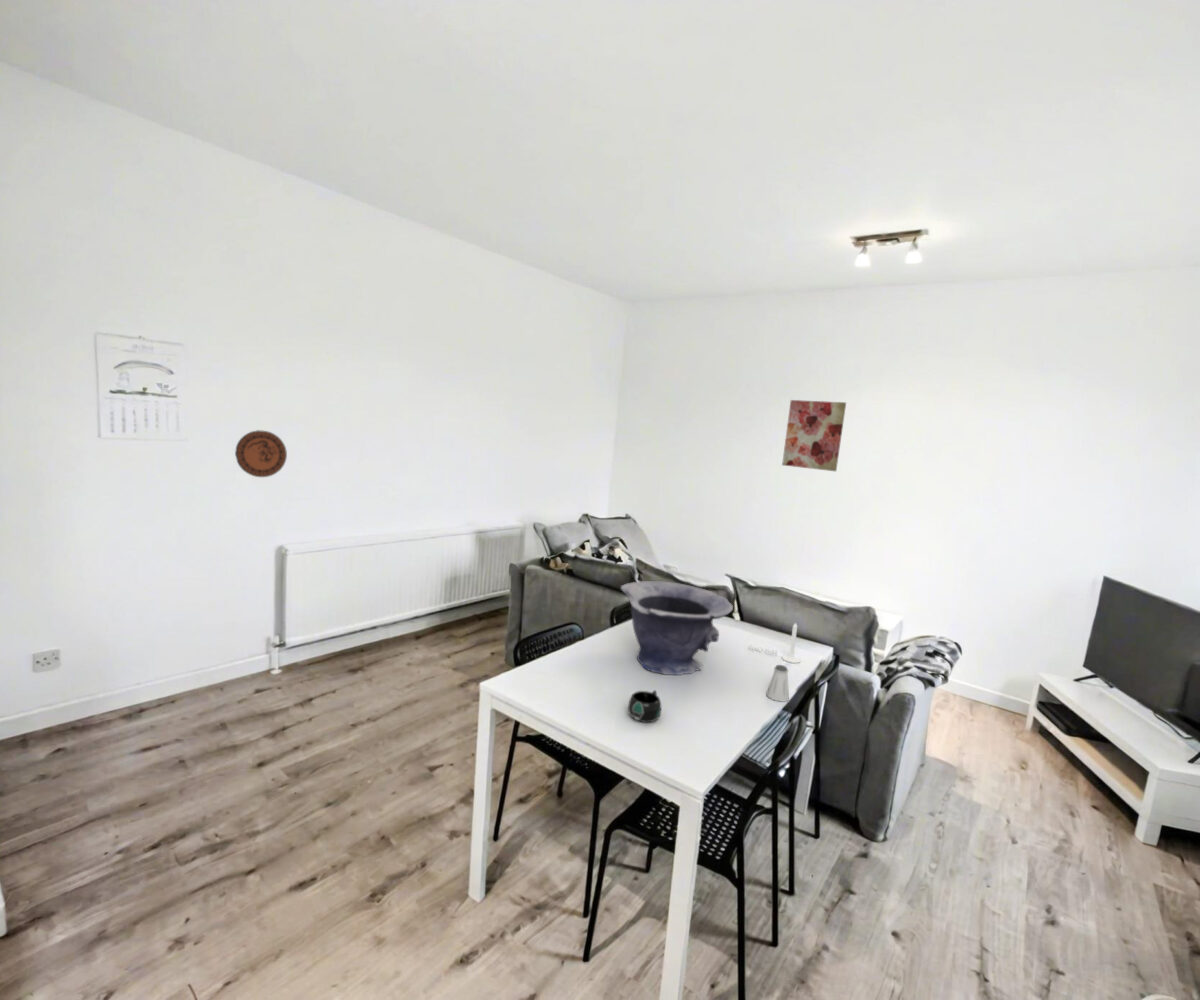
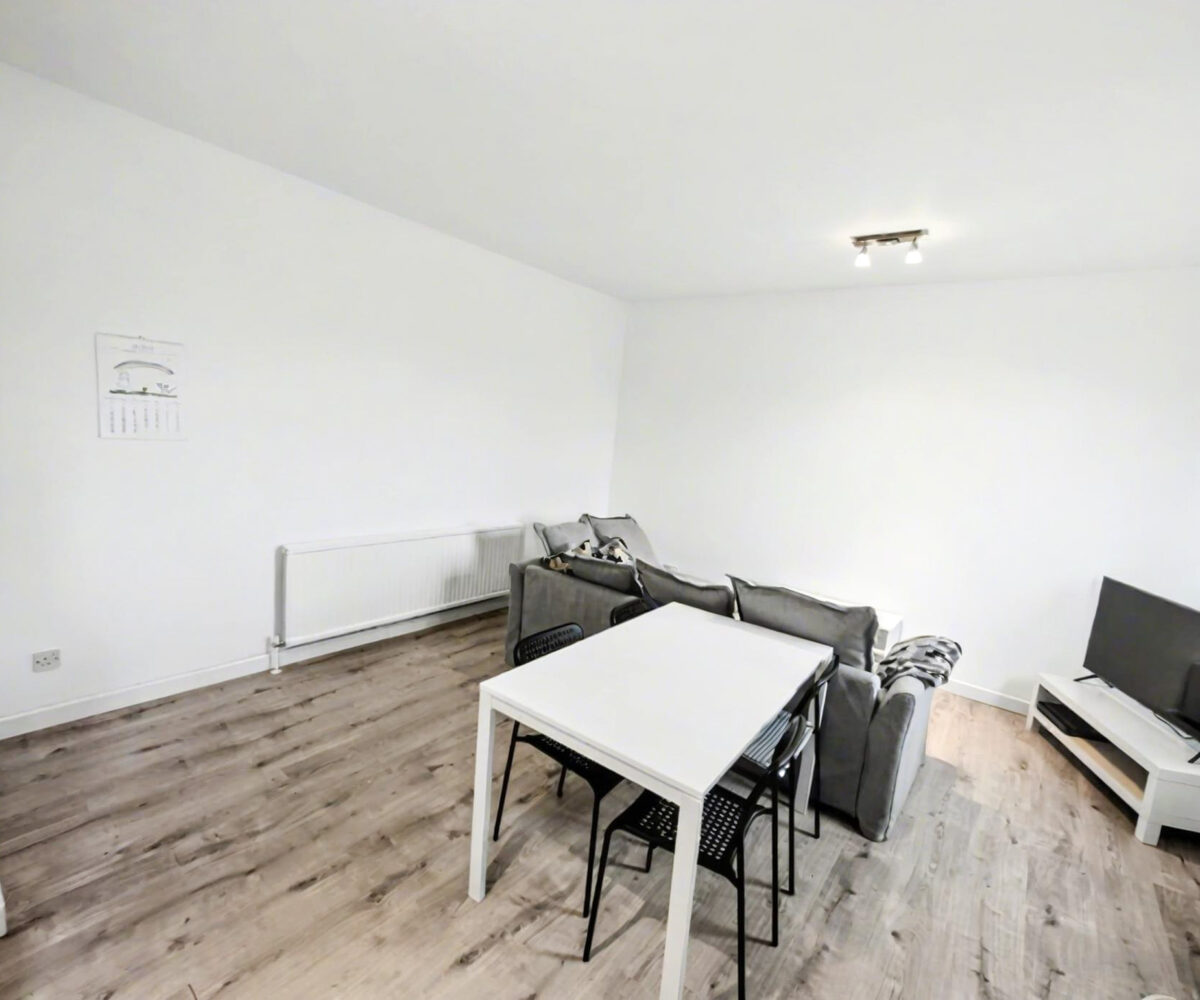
- decorative plate [234,429,288,478]
- candle [747,622,801,664]
- mug [627,690,662,723]
- wall art [781,399,847,472]
- saltshaker [765,664,790,703]
- decorative bowl [620,580,734,676]
